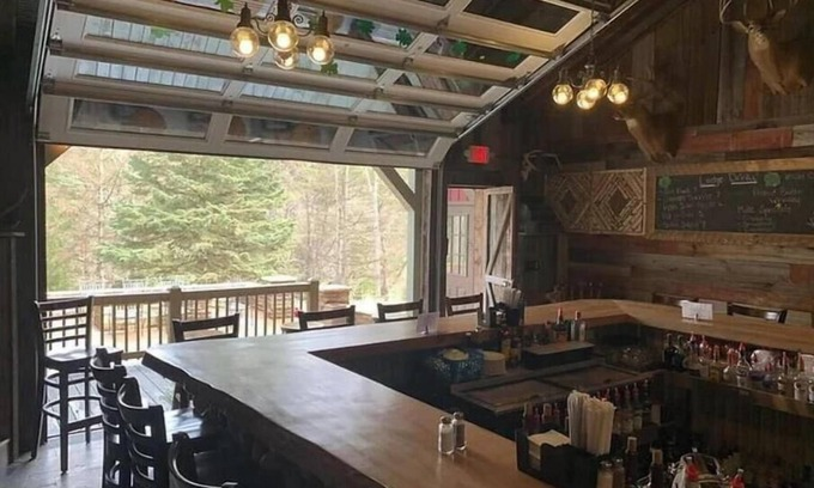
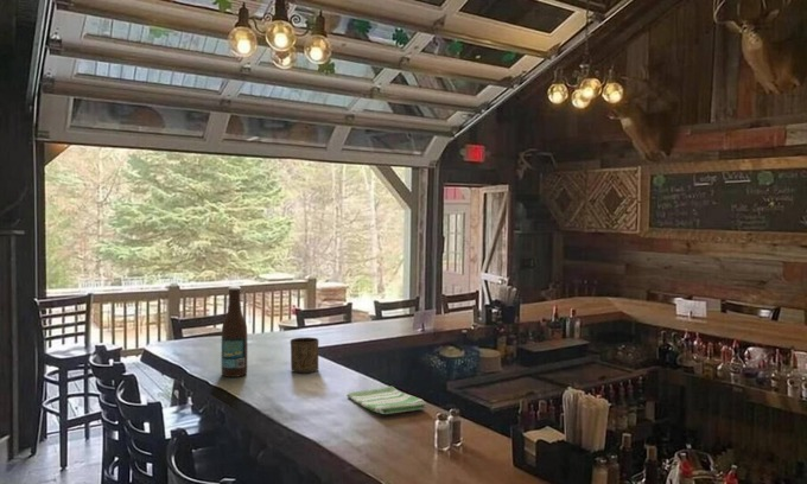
+ cup [290,336,319,374]
+ dish towel [345,386,427,415]
+ beer bottle [221,285,248,378]
